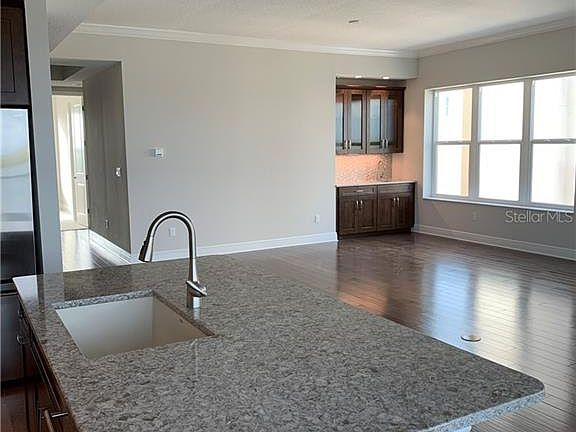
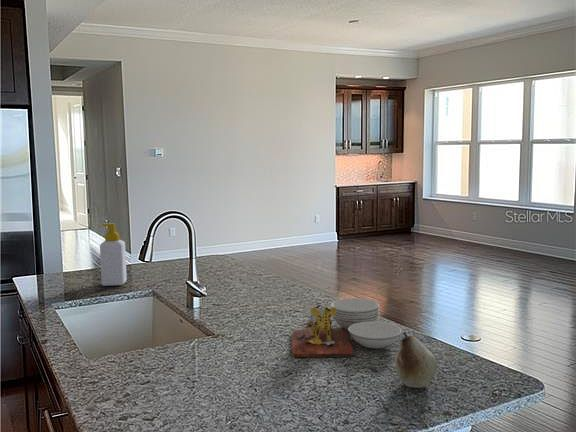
+ fruit [394,331,438,389]
+ soap bottle [99,222,128,287]
+ cutting board [291,297,402,358]
